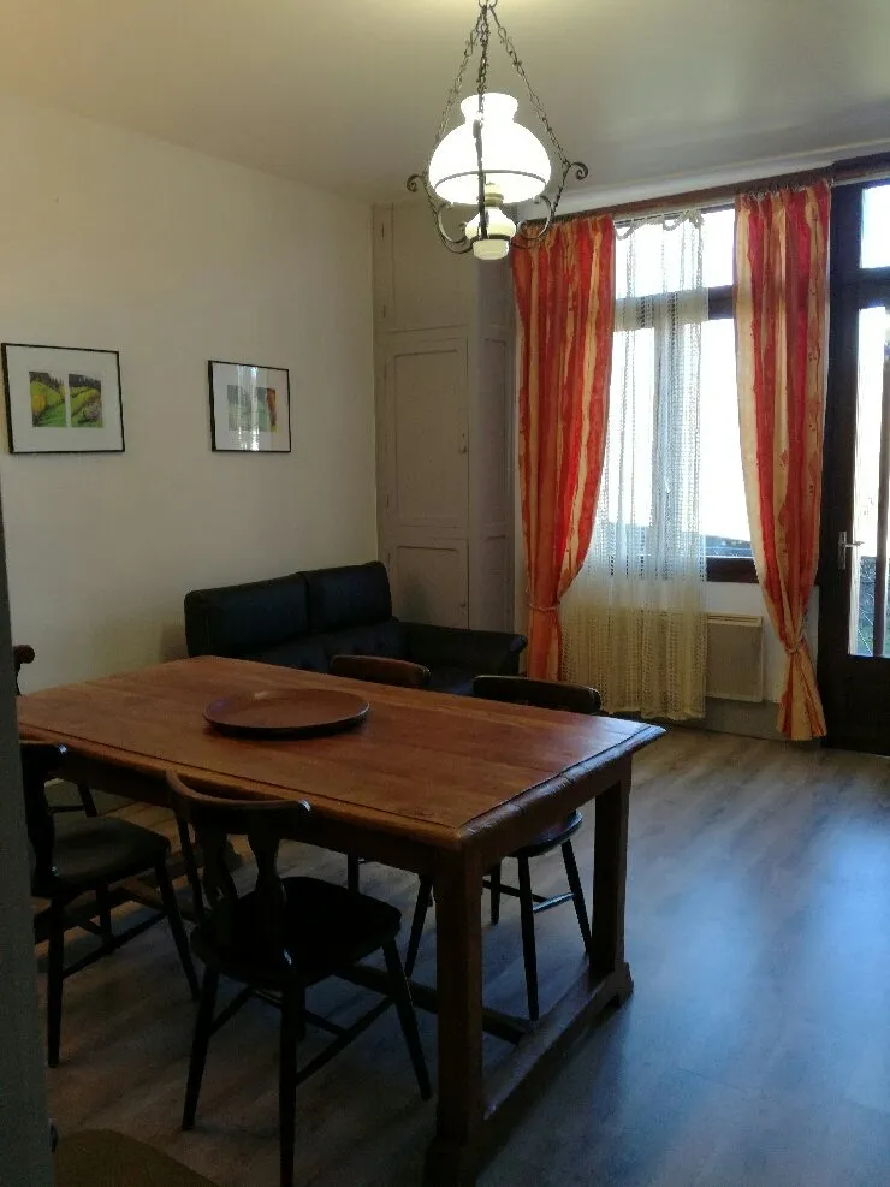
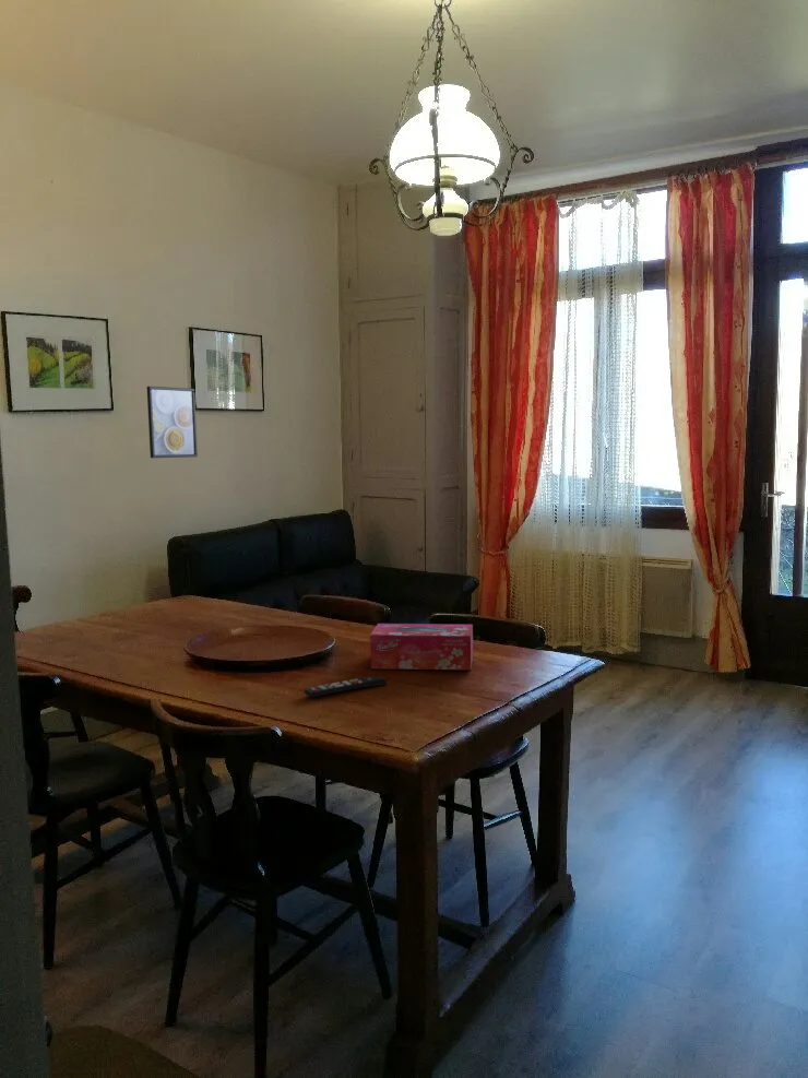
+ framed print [146,386,199,459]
+ tissue box [369,623,474,671]
+ remote control [304,675,389,698]
